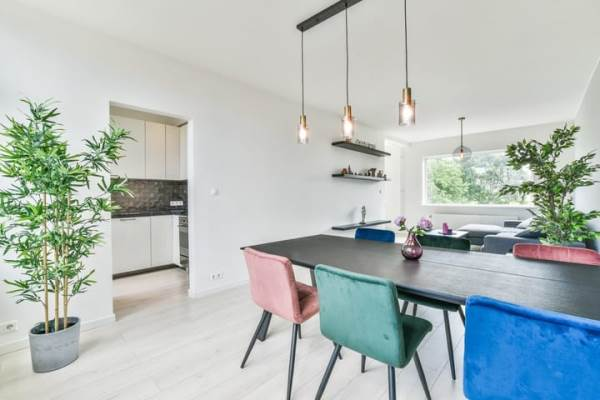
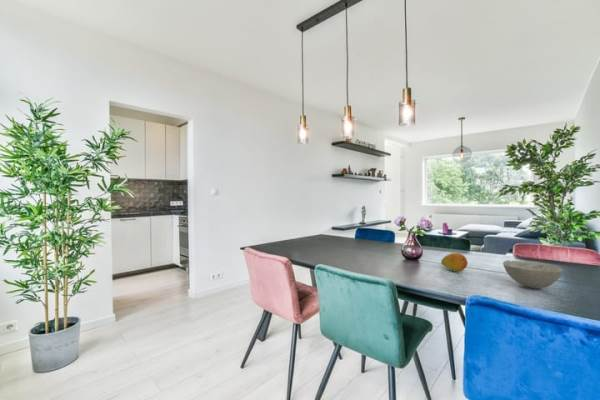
+ fruit [440,252,469,273]
+ bowl [502,259,564,290]
